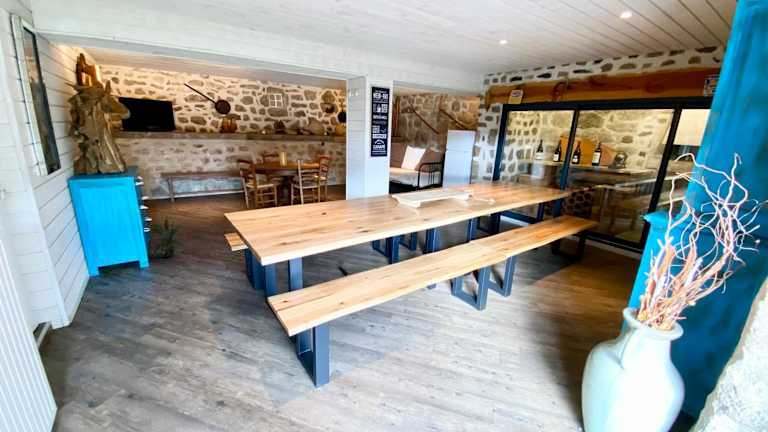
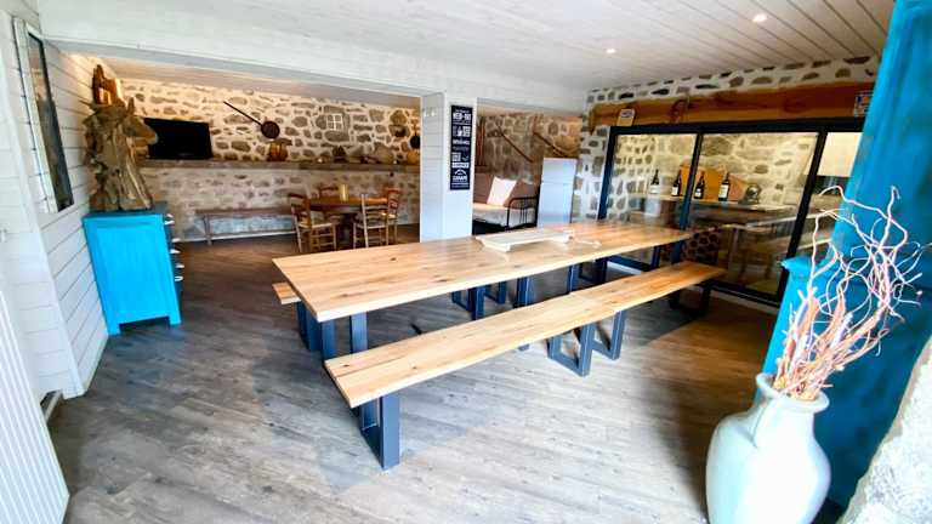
- potted plant [142,217,189,259]
